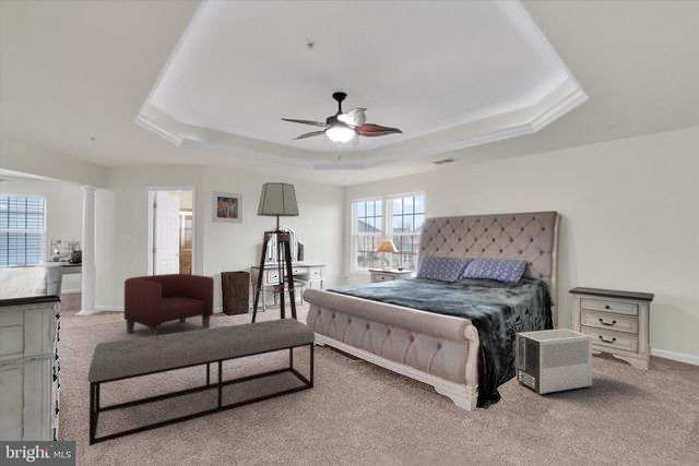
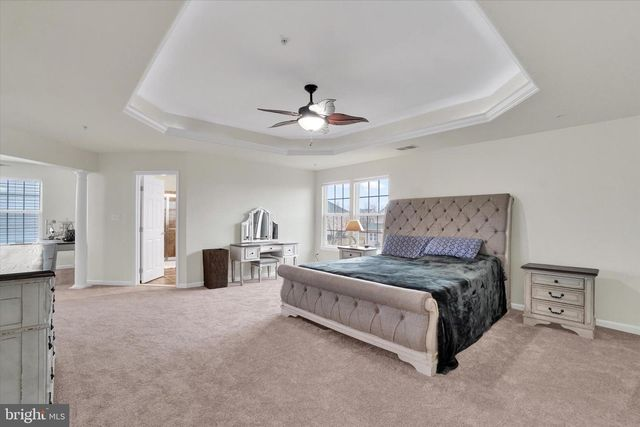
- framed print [211,190,244,225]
- armchair [122,273,215,337]
- bench [86,316,316,447]
- air purifier [516,327,593,396]
- floor lamp [250,182,300,323]
